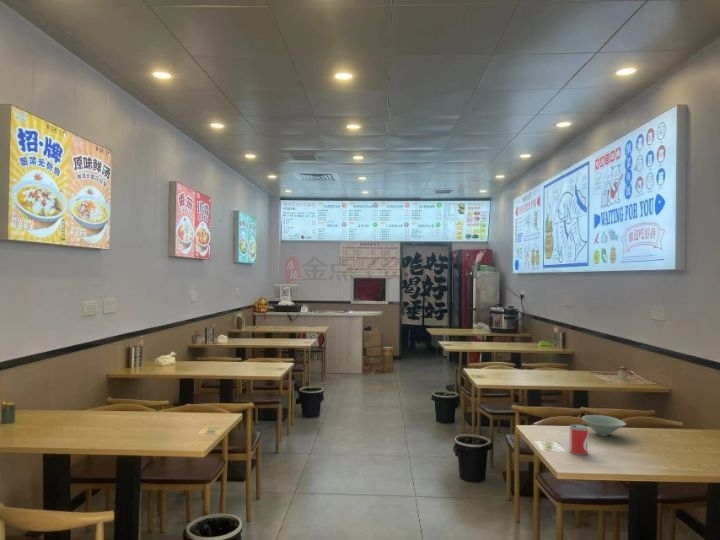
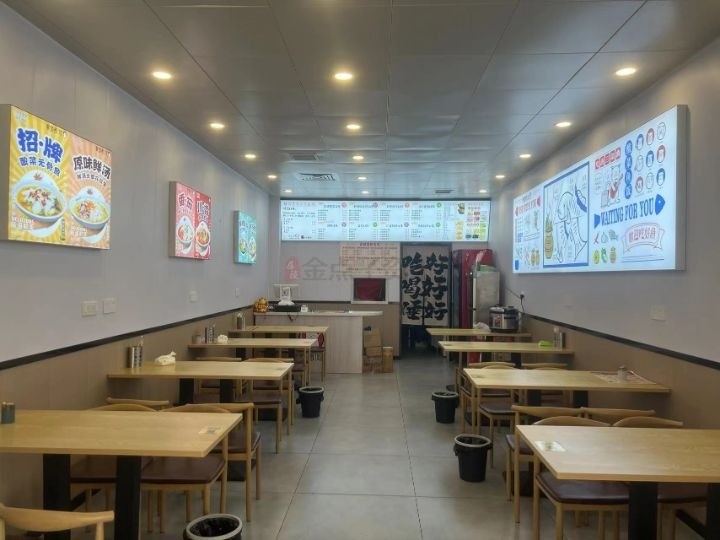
- bowl [581,414,627,437]
- beer can [569,423,589,456]
